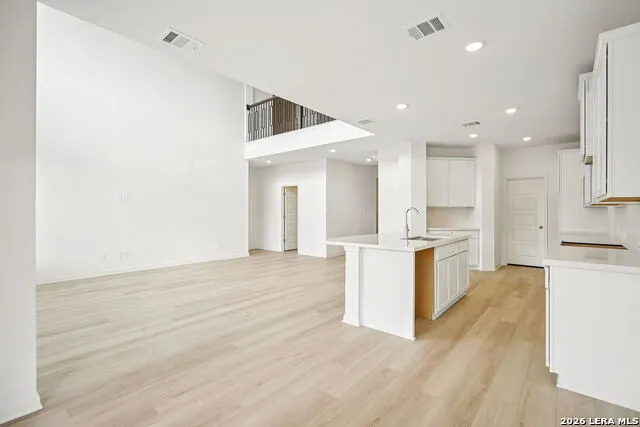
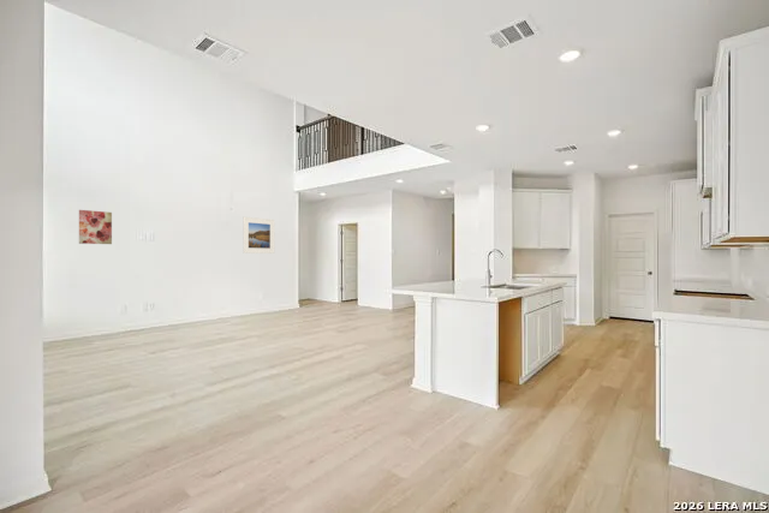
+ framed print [242,216,275,255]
+ wall art [78,209,113,245]
